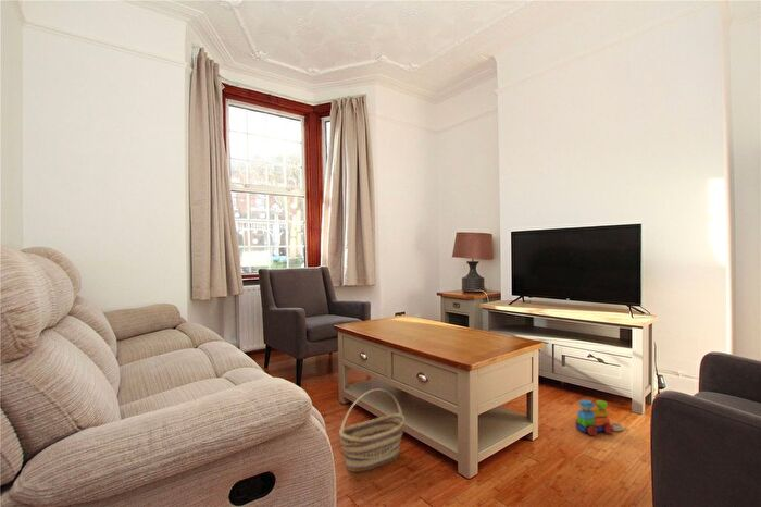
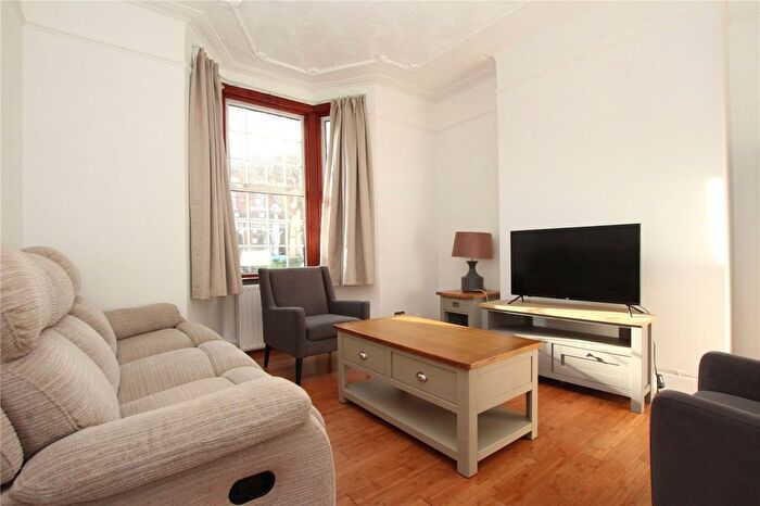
- basket [338,388,406,473]
- toy train [574,399,628,436]
